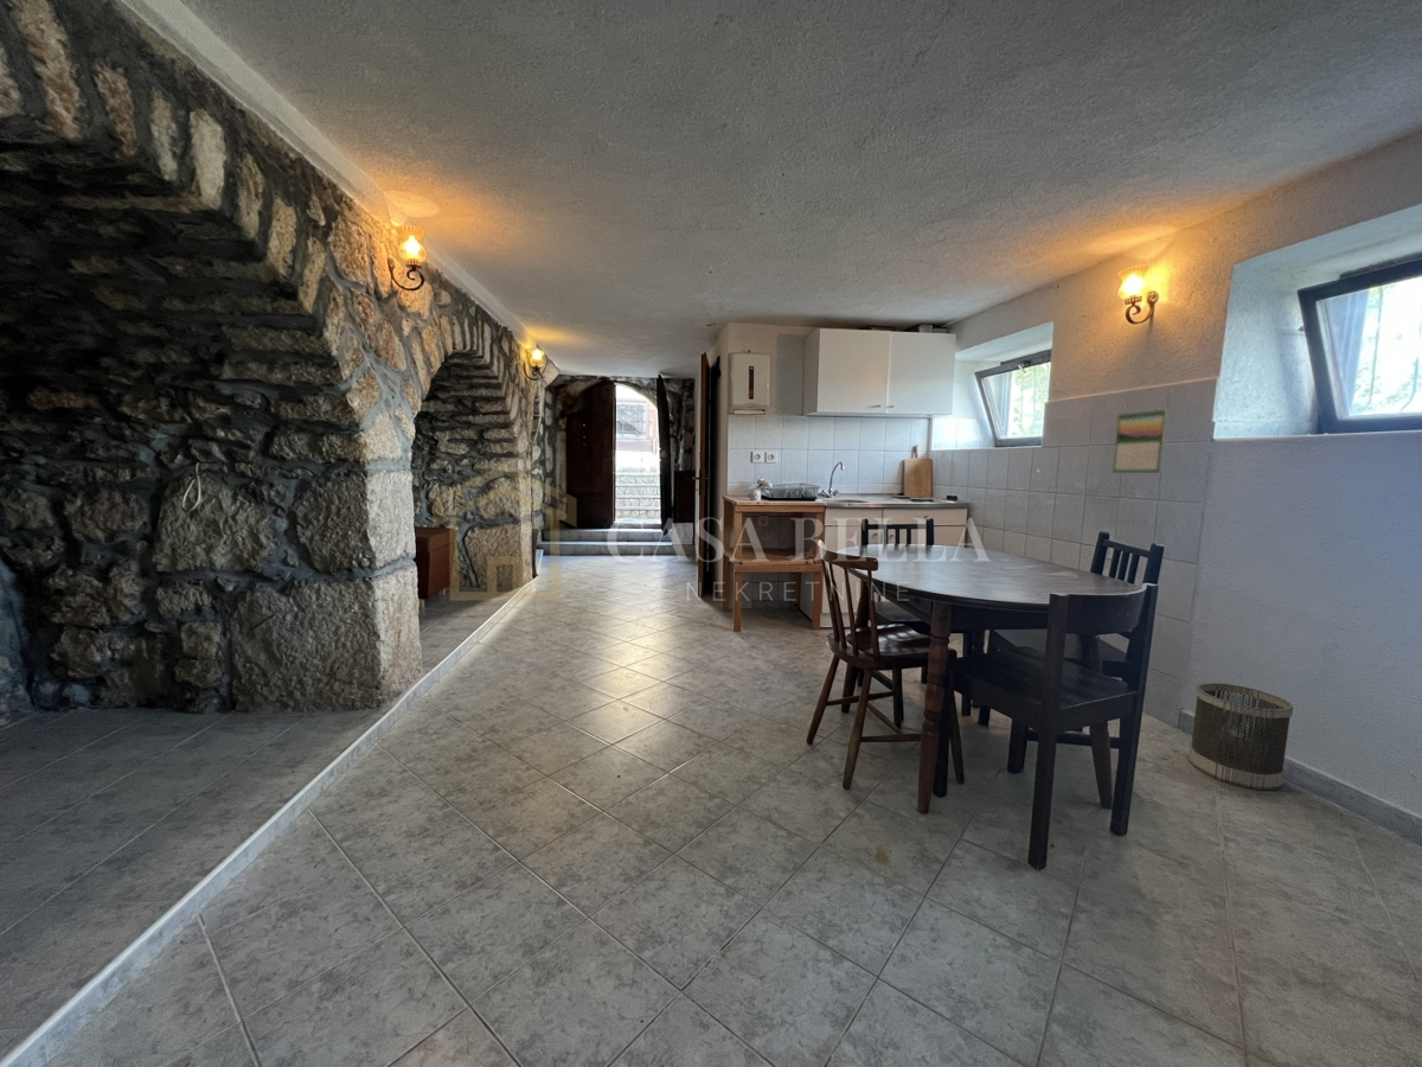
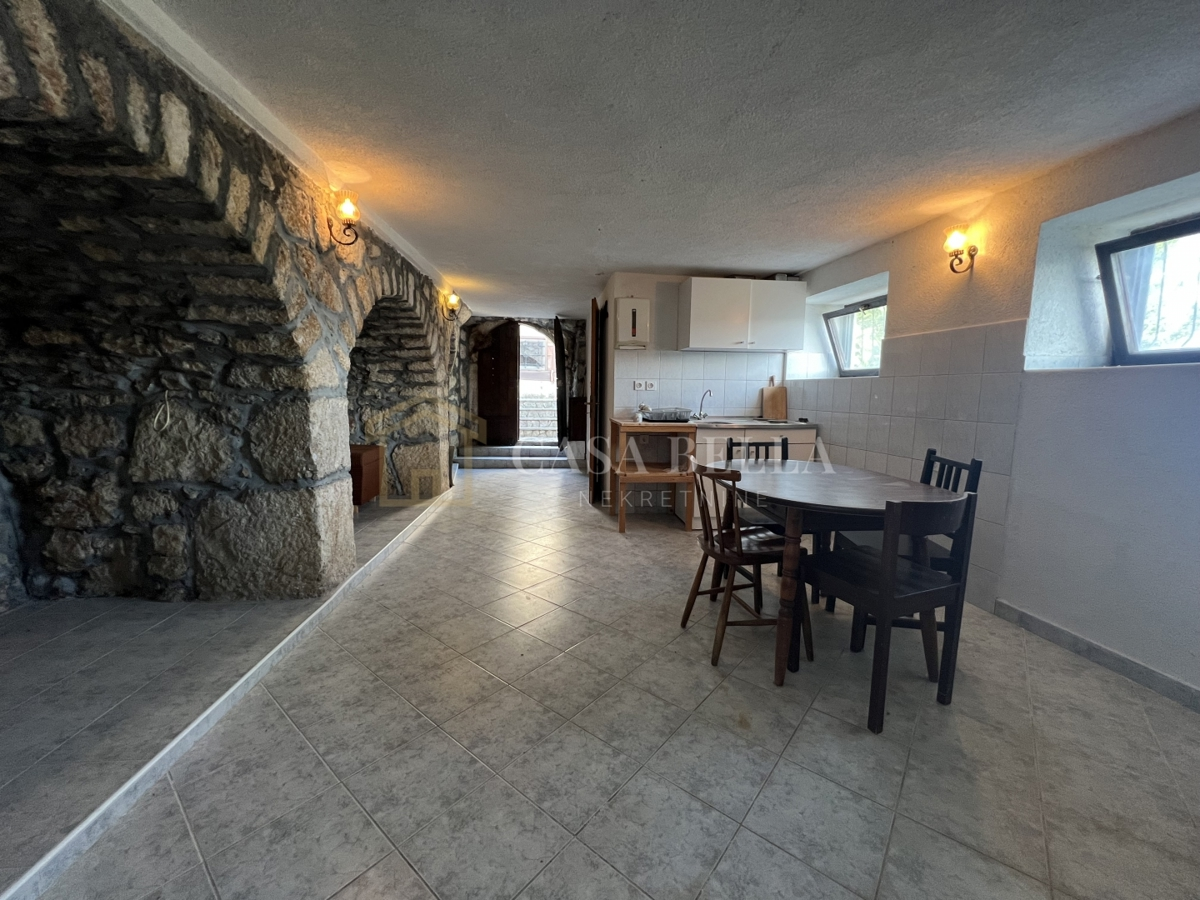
- calendar [1112,407,1168,474]
- wastebasket [1187,682,1294,791]
